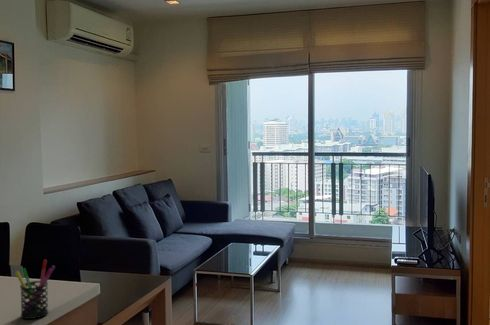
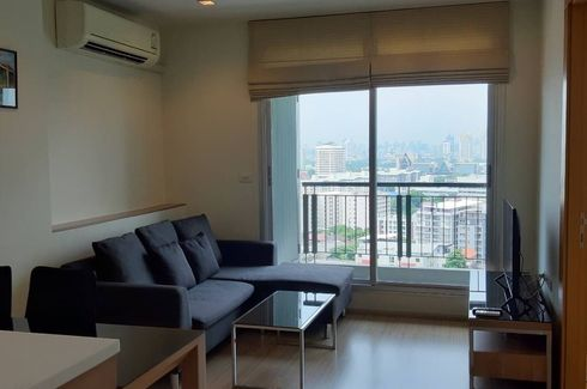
- pen holder [14,259,56,320]
